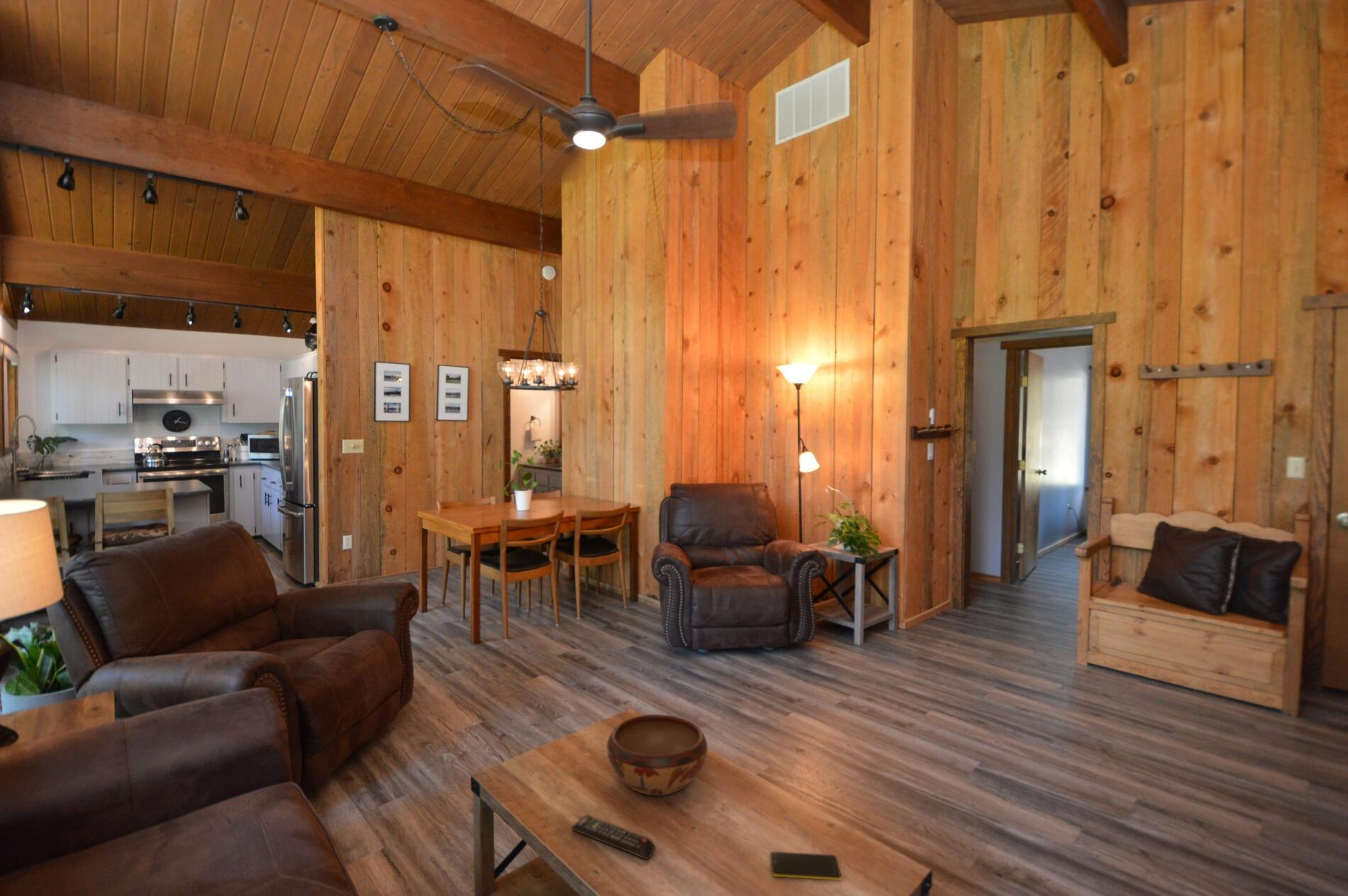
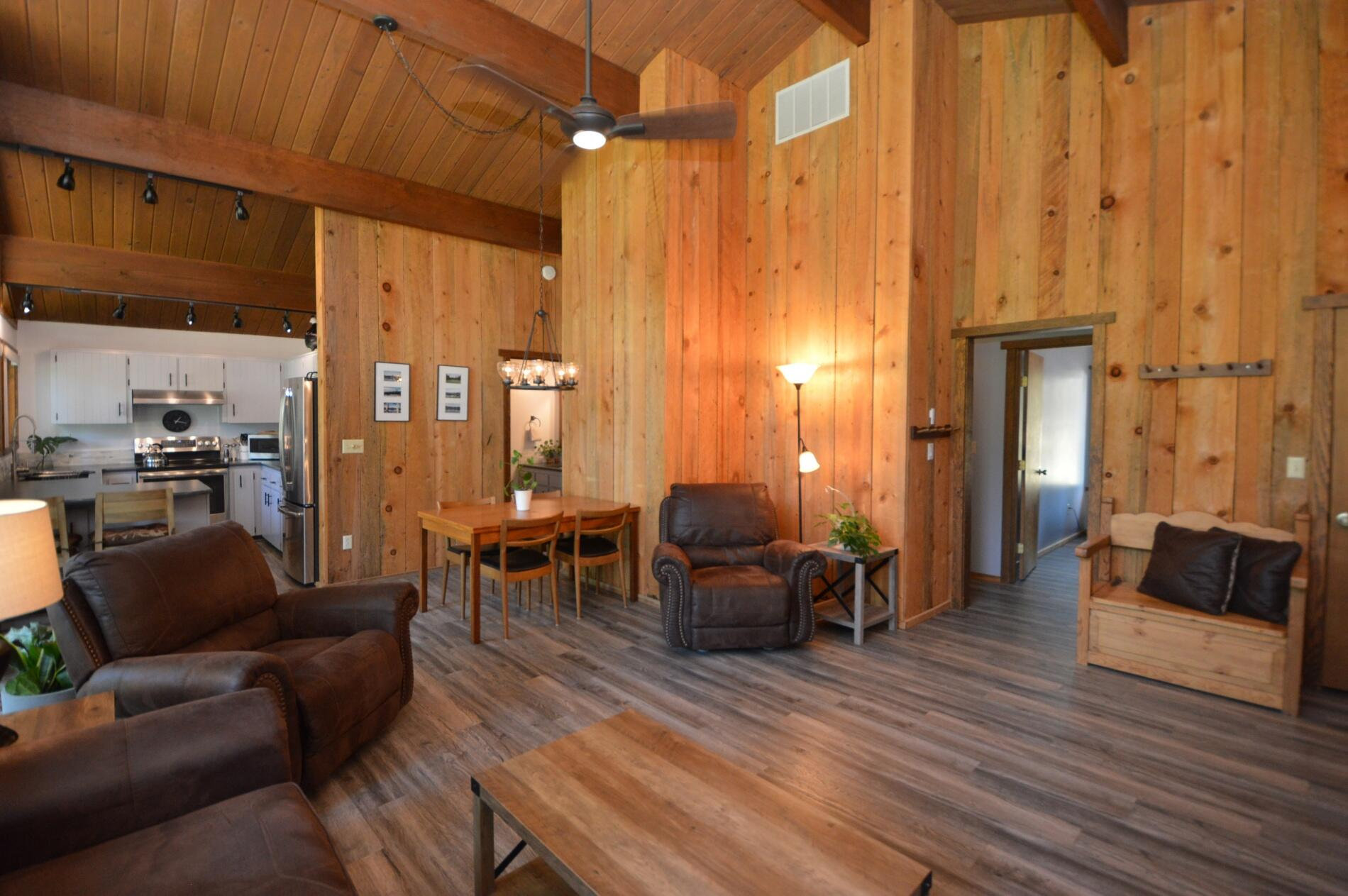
- decorative bowl [606,714,708,797]
- smartphone [770,851,842,881]
- remote control [570,814,656,861]
